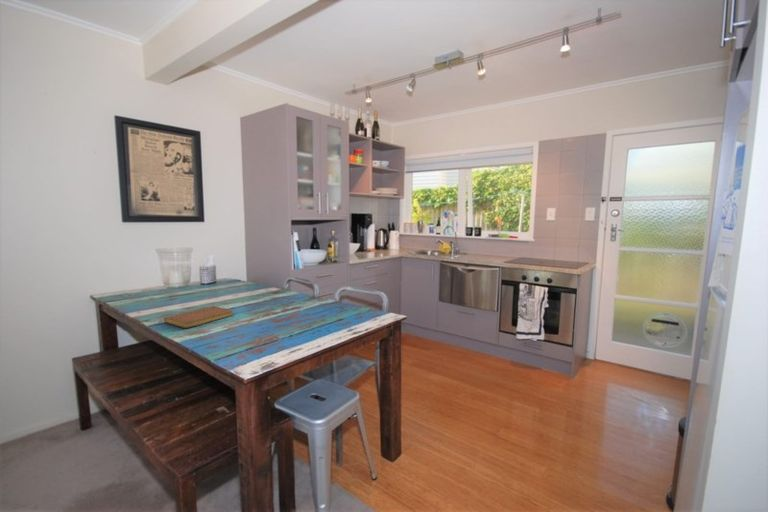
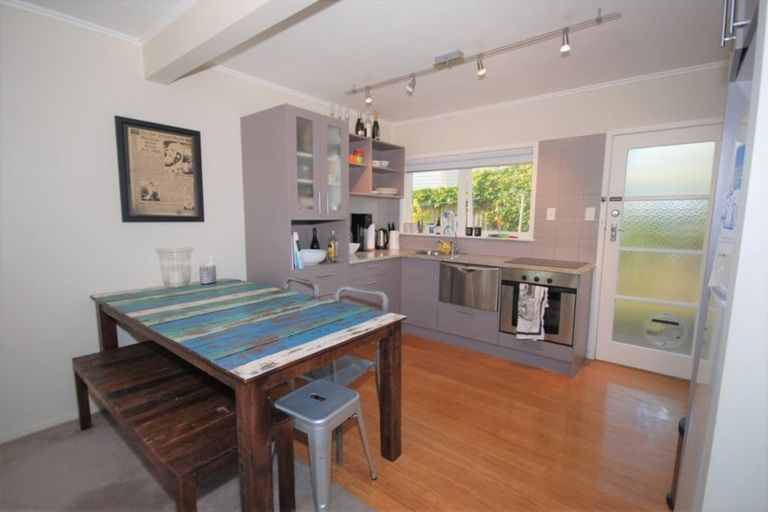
- notebook [163,305,235,329]
